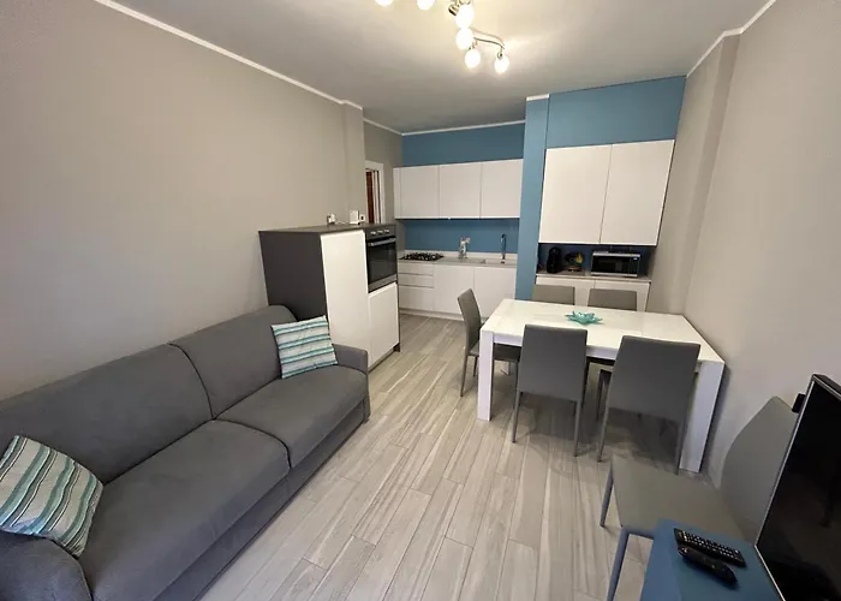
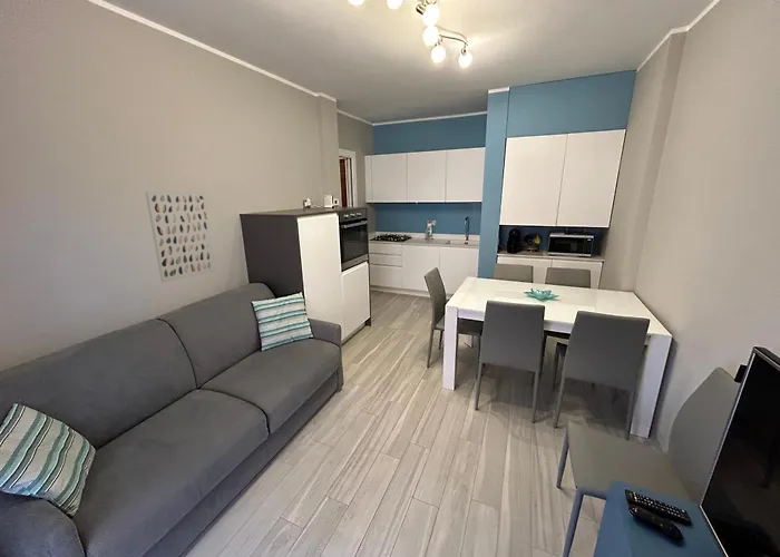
+ wall art [144,190,216,284]
